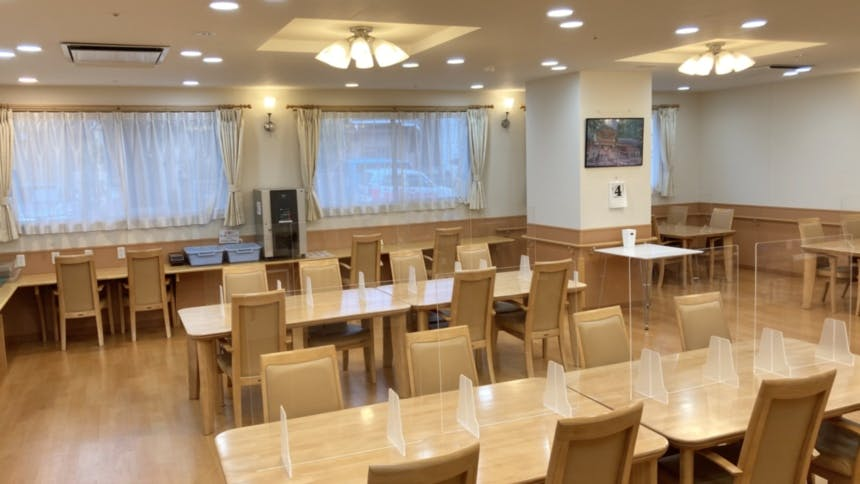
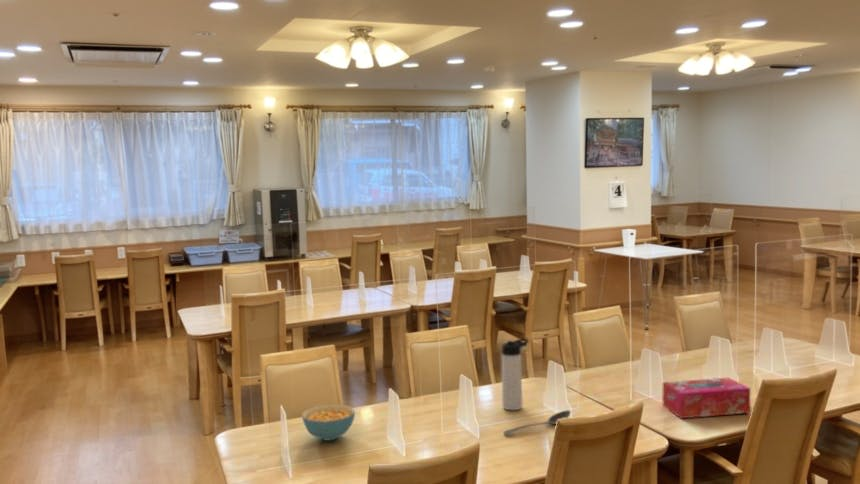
+ stirrer [502,409,572,435]
+ cereal bowl [301,403,356,442]
+ thermos bottle [501,337,530,411]
+ tissue box [662,377,751,419]
